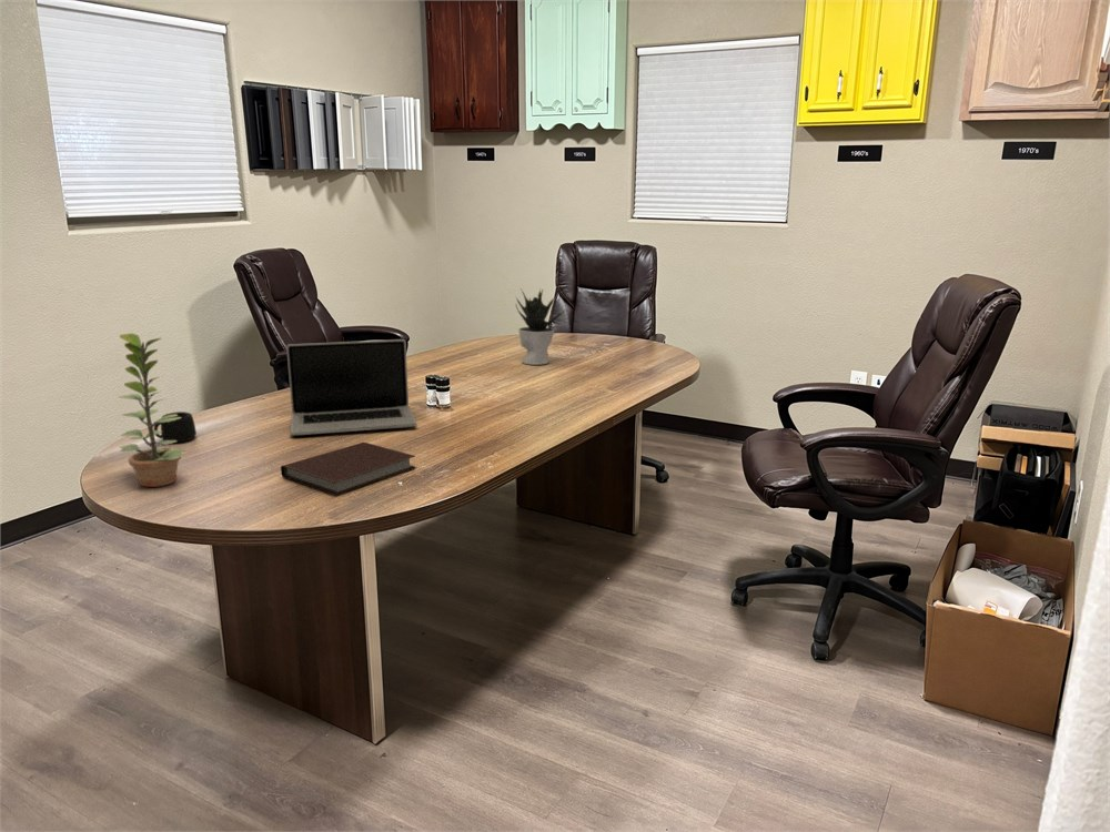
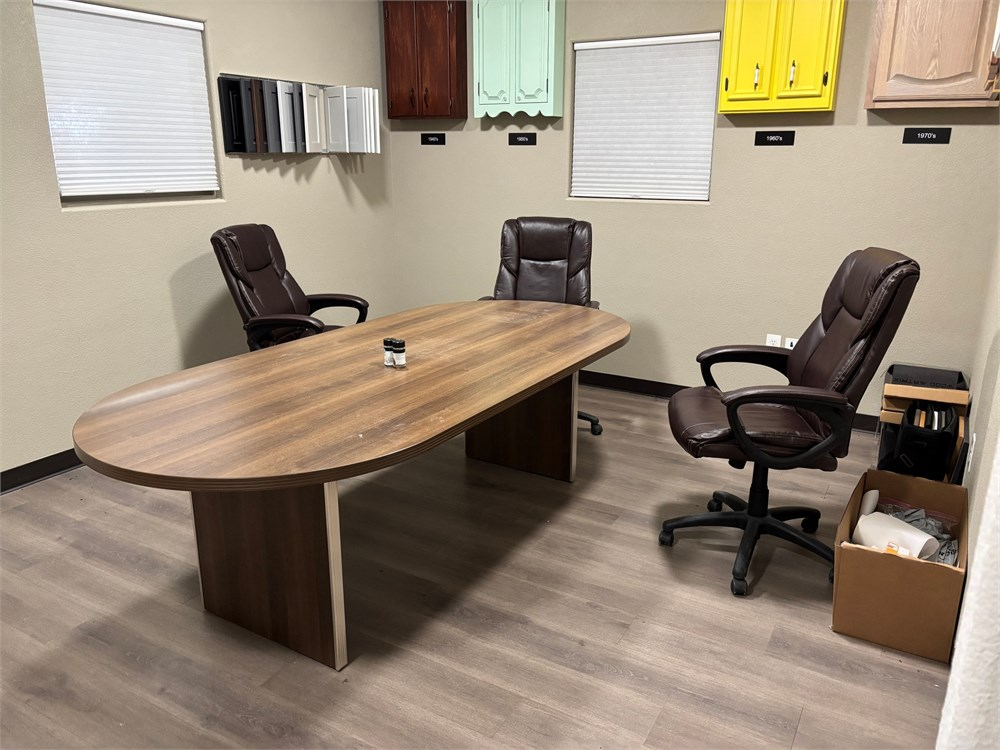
- mug [153,410,198,444]
- potted plant [515,288,566,366]
- laptop [285,338,417,436]
- plant [118,332,185,488]
- notebook [280,442,416,496]
